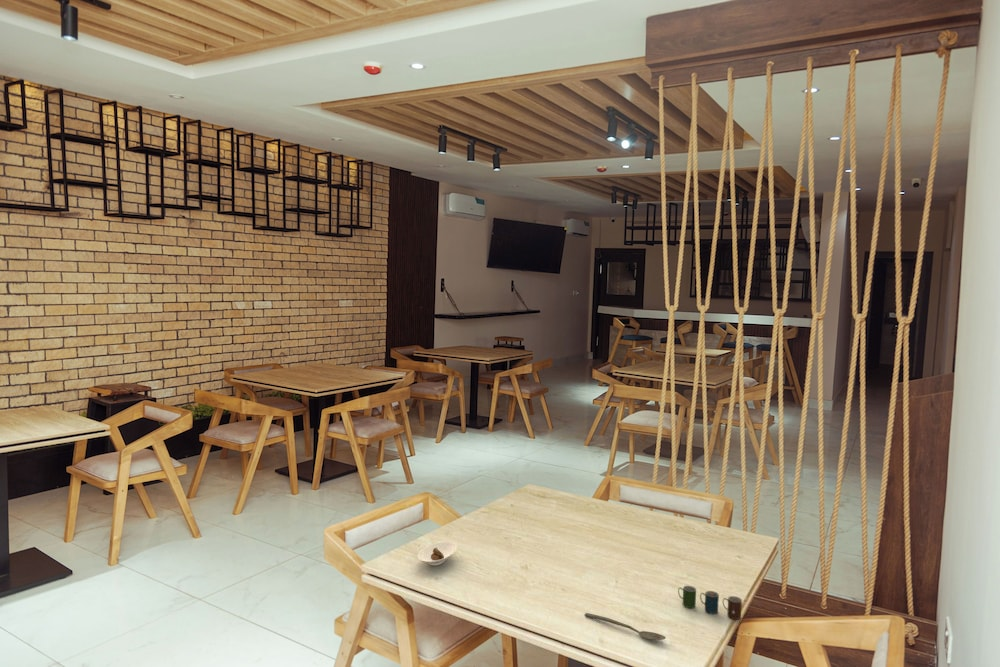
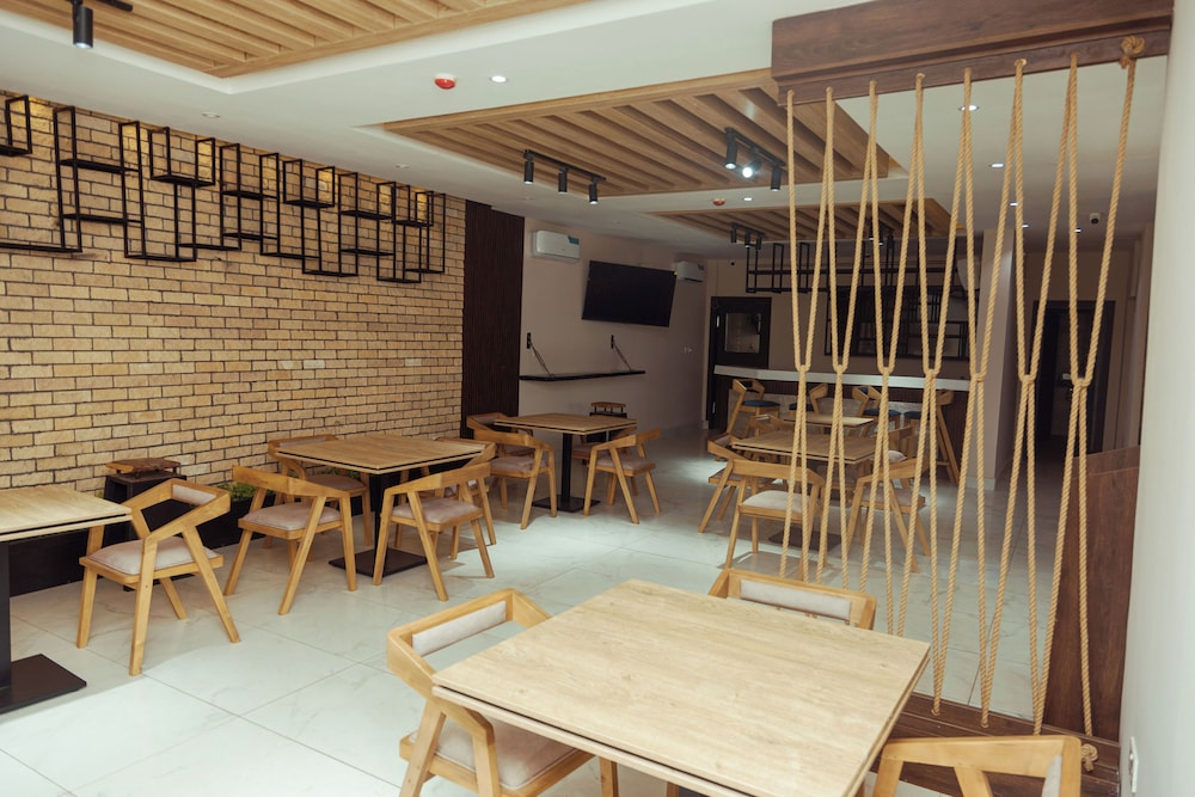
- saucer [417,541,458,567]
- cup [677,585,743,621]
- spoon [584,612,667,641]
